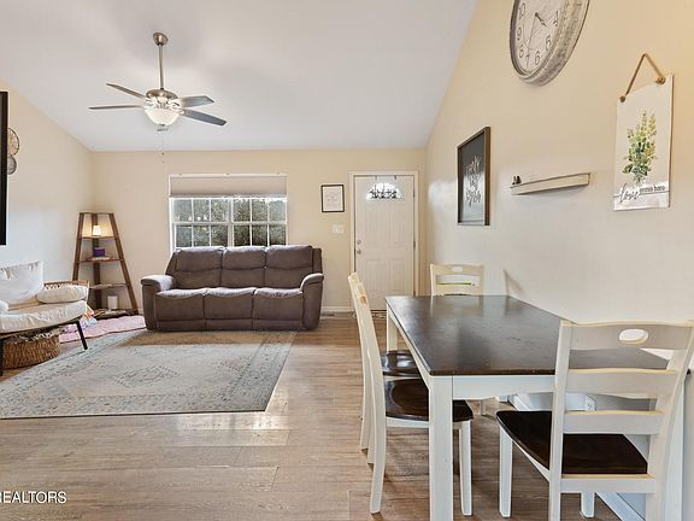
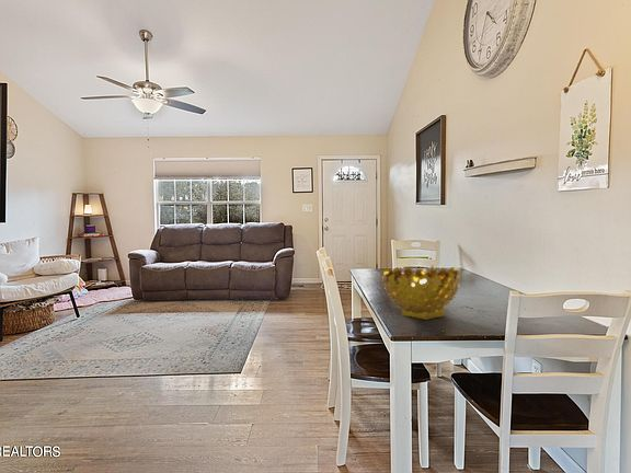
+ decorative bowl [381,265,461,321]
